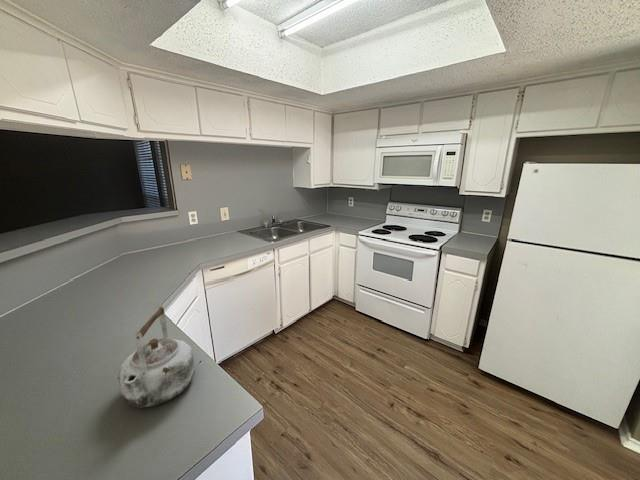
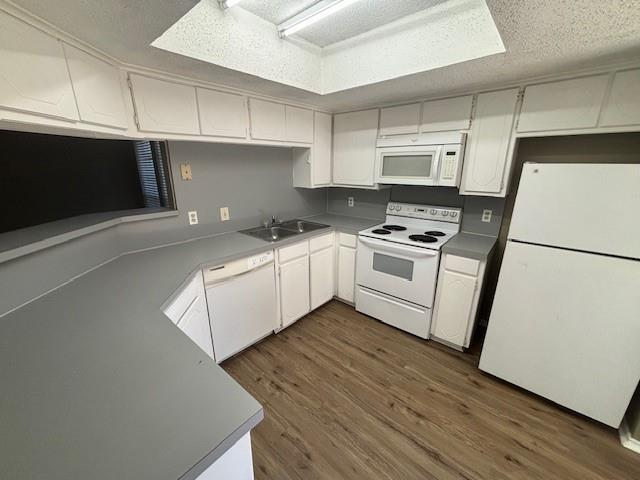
- kettle [117,305,196,409]
